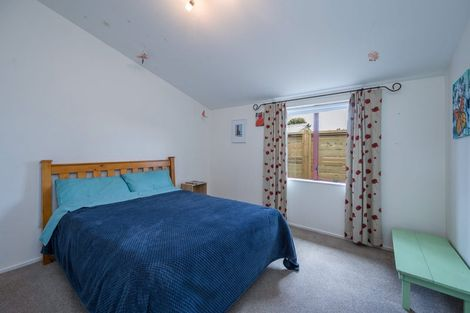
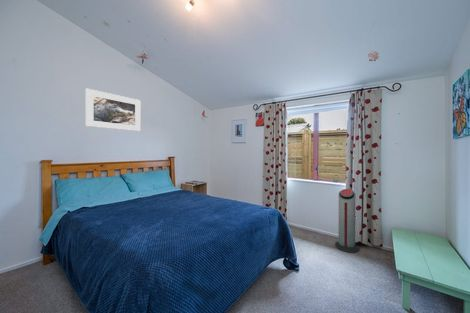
+ air purifier [334,188,360,253]
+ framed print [85,87,141,132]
